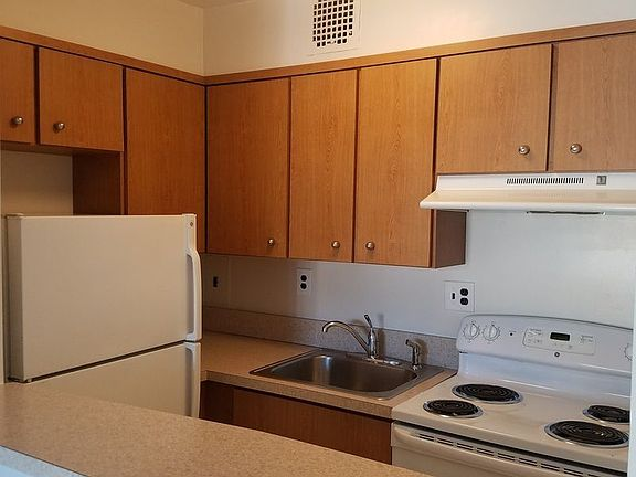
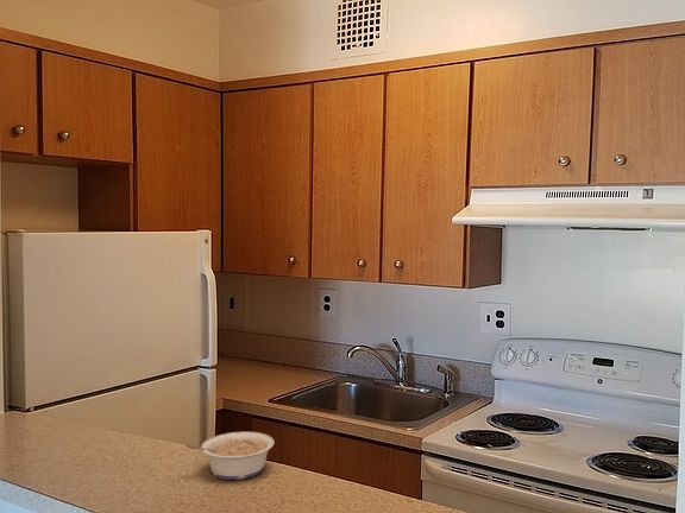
+ legume [184,431,275,481]
